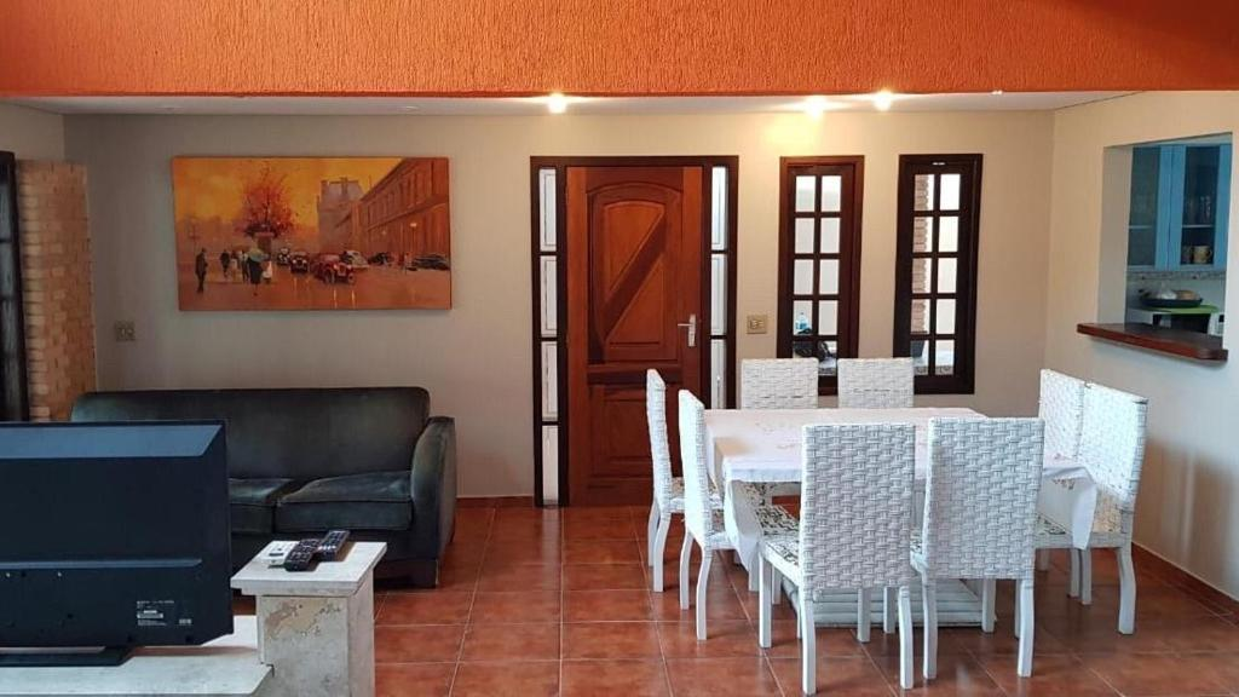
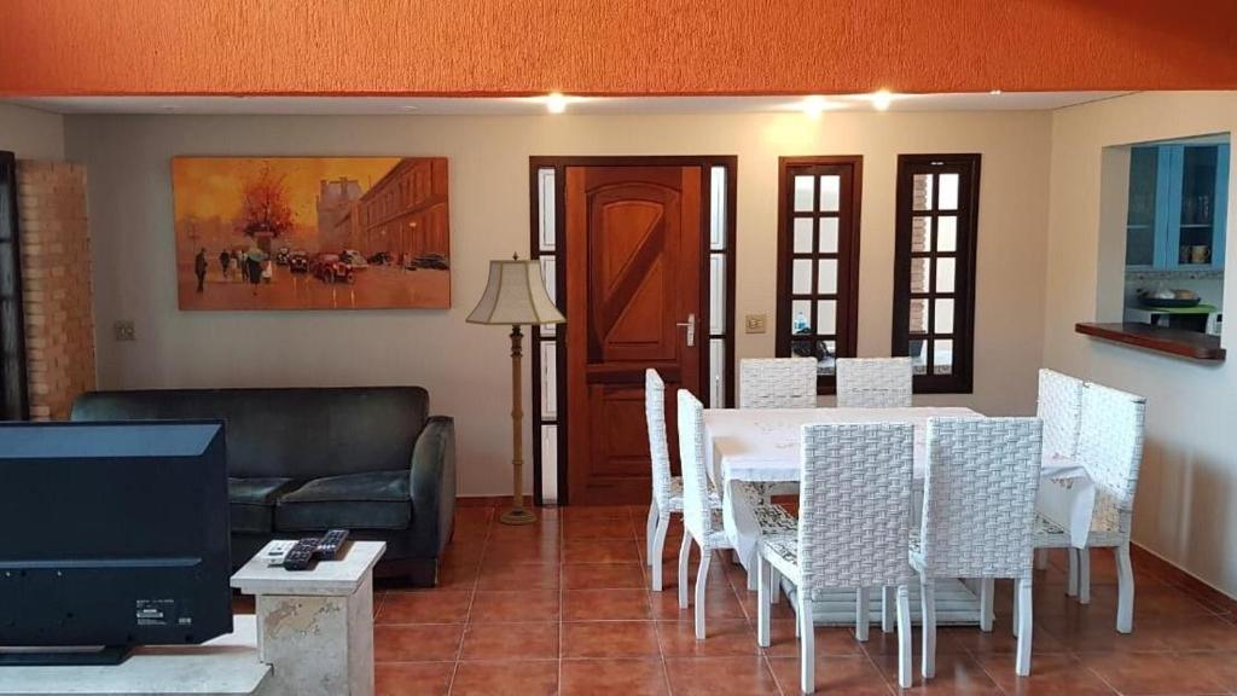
+ floor lamp [464,250,568,526]
